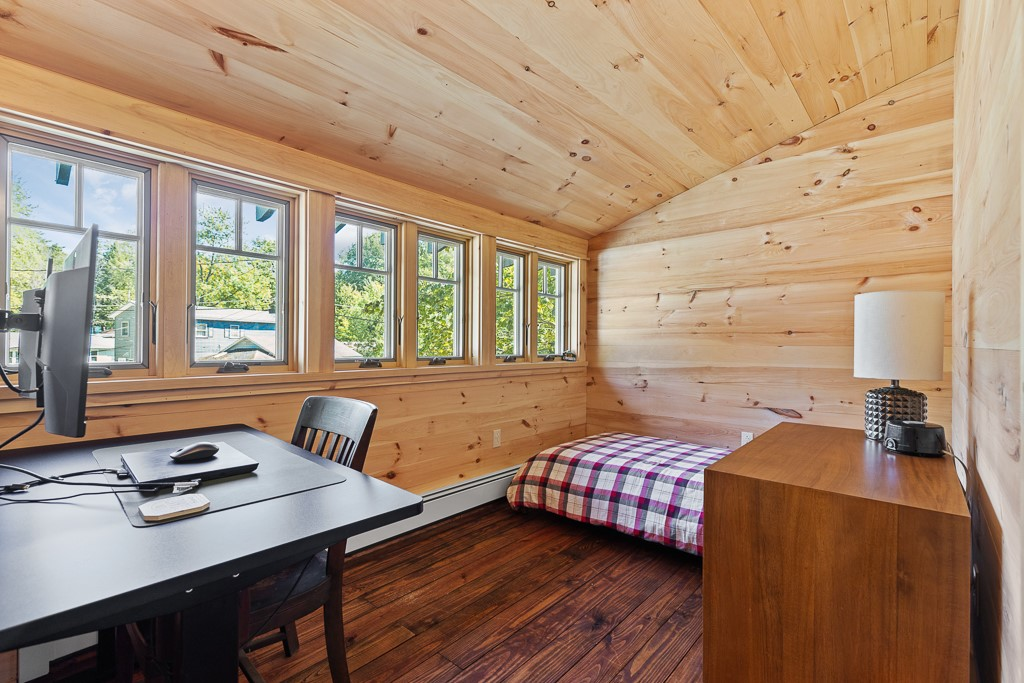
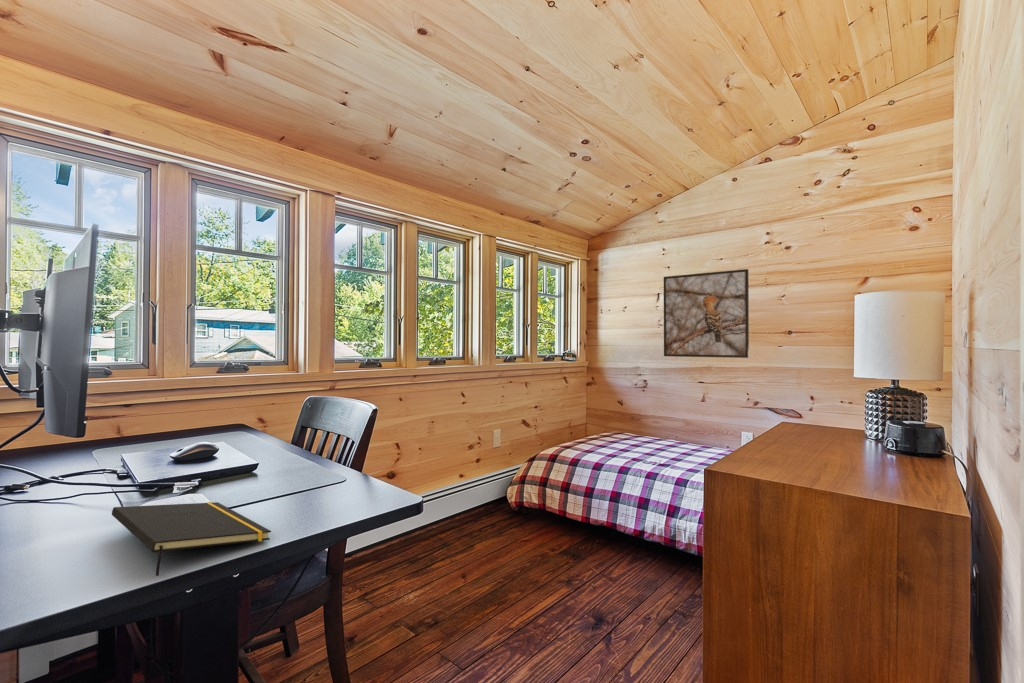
+ notepad [111,501,272,577]
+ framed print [663,268,750,359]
